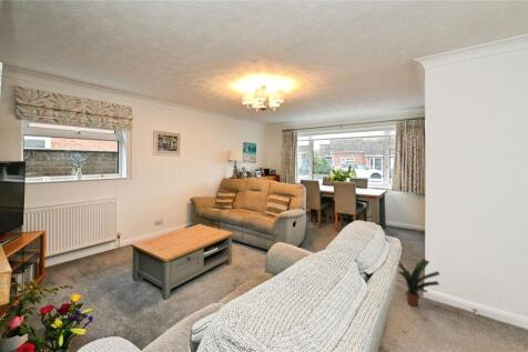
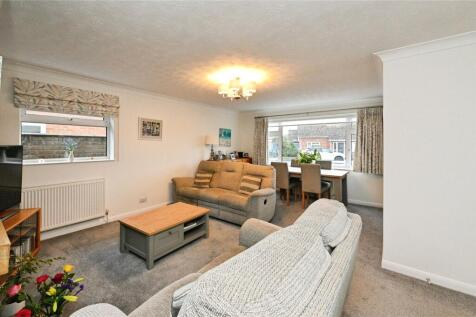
- potted plant [396,258,440,308]
